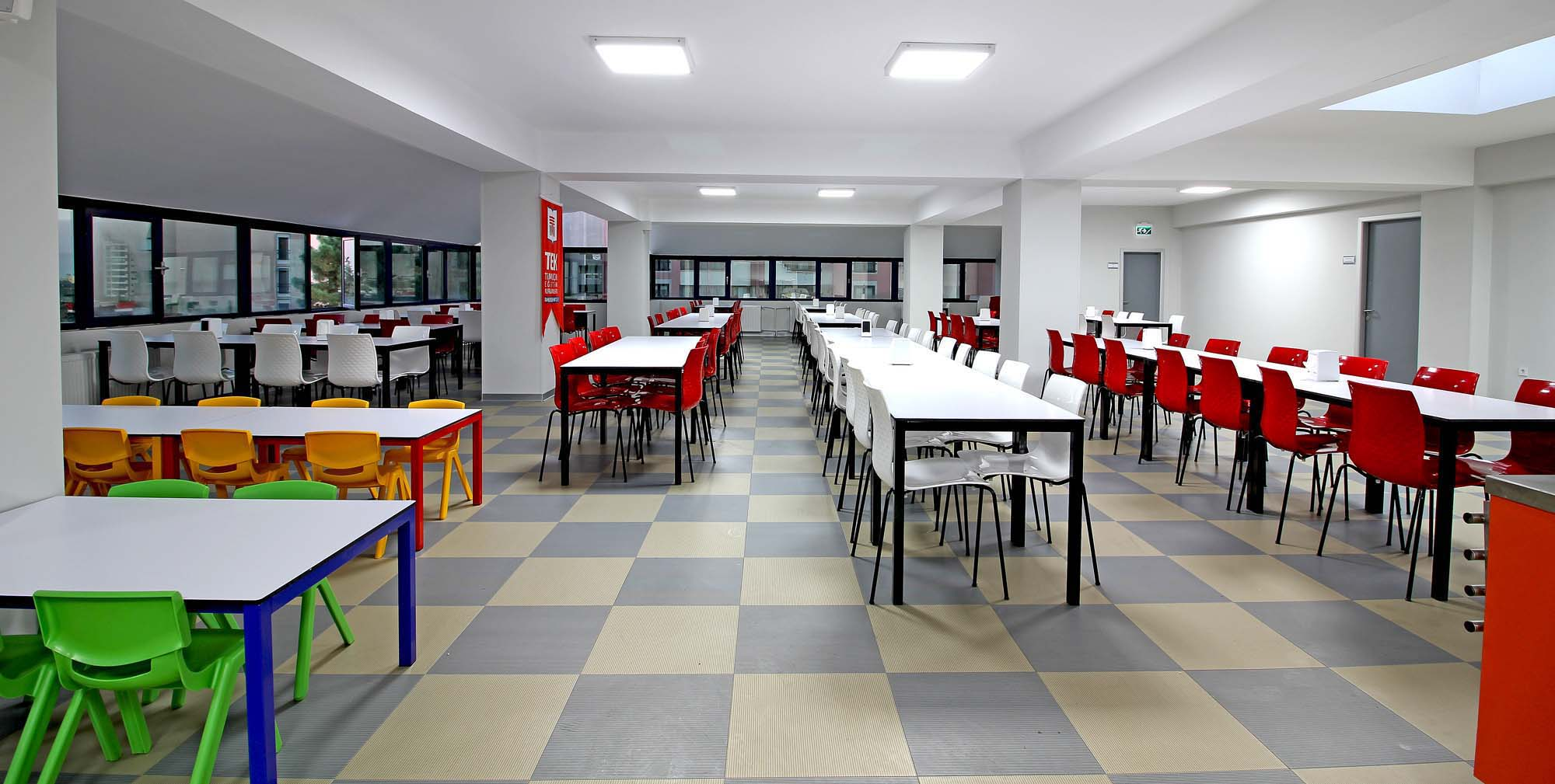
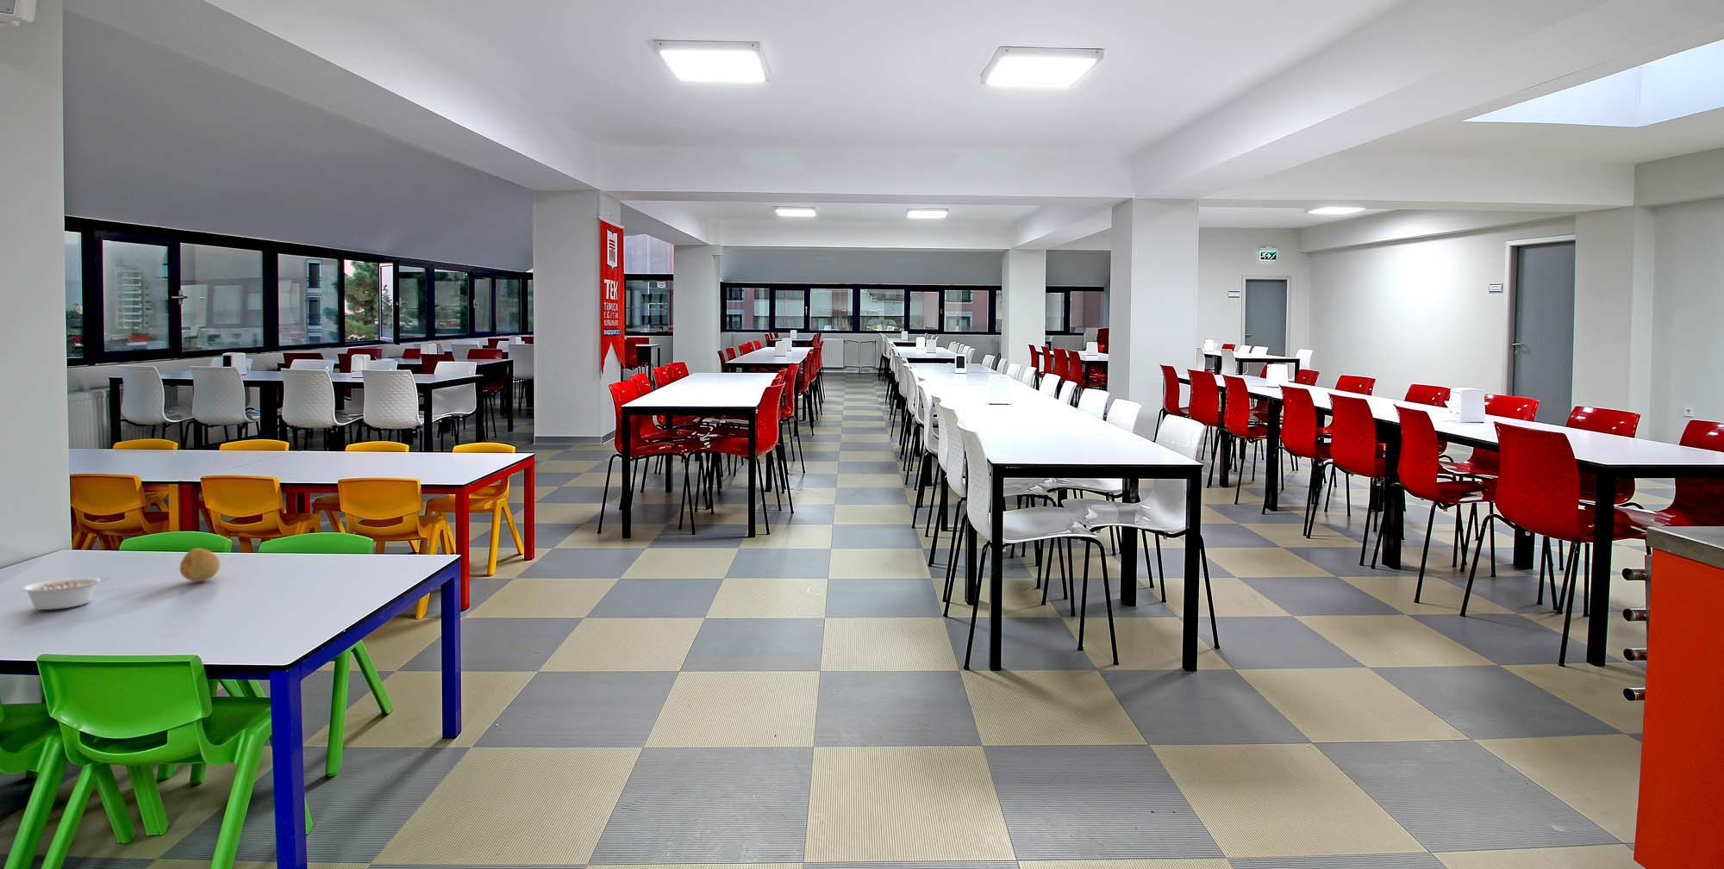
+ legume [21,576,112,611]
+ fruit [180,546,221,582]
